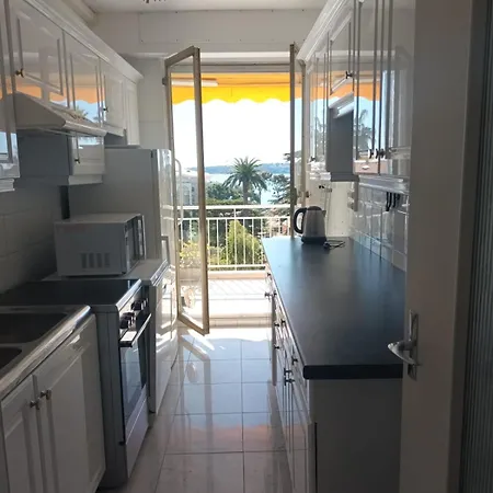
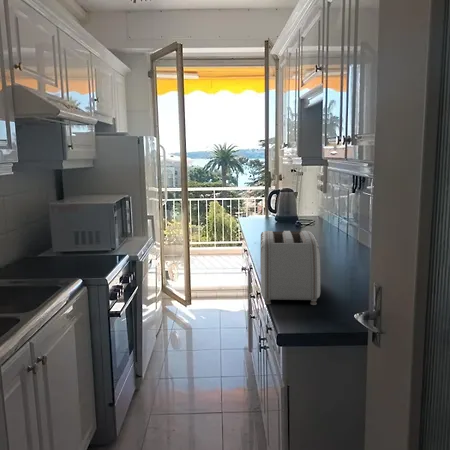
+ toaster [260,230,321,306]
